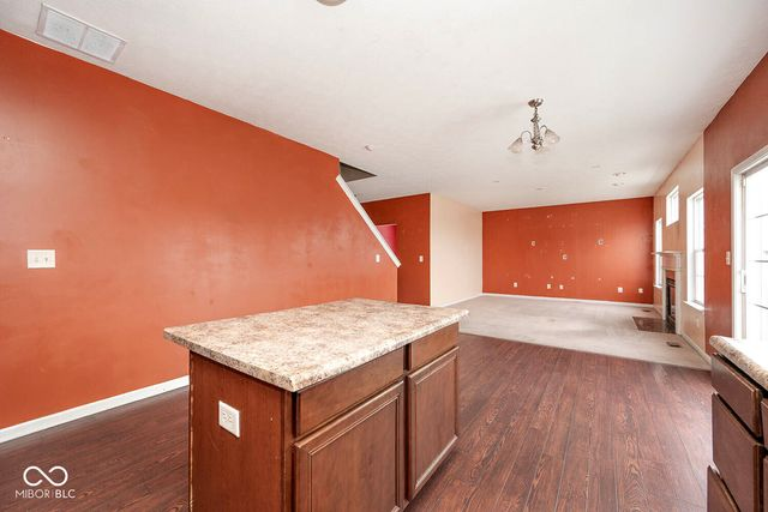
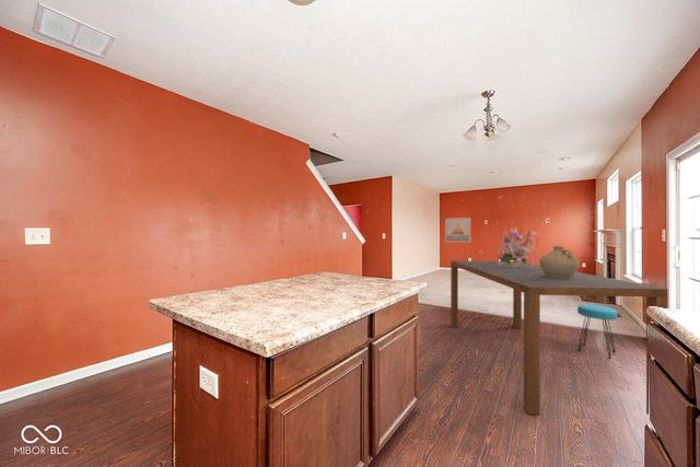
+ ceramic jug [538,245,581,279]
+ dining table [450,260,669,416]
+ bouquet [494,219,542,267]
+ stool [576,304,619,359]
+ wall art [444,217,471,244]
